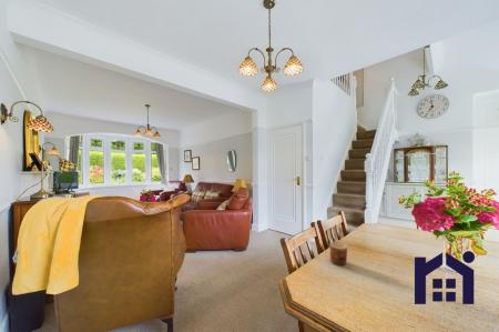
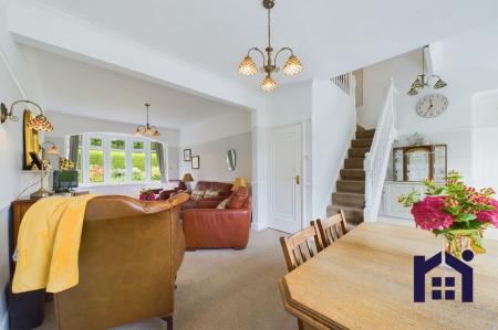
- cup [329,241,349,266]
